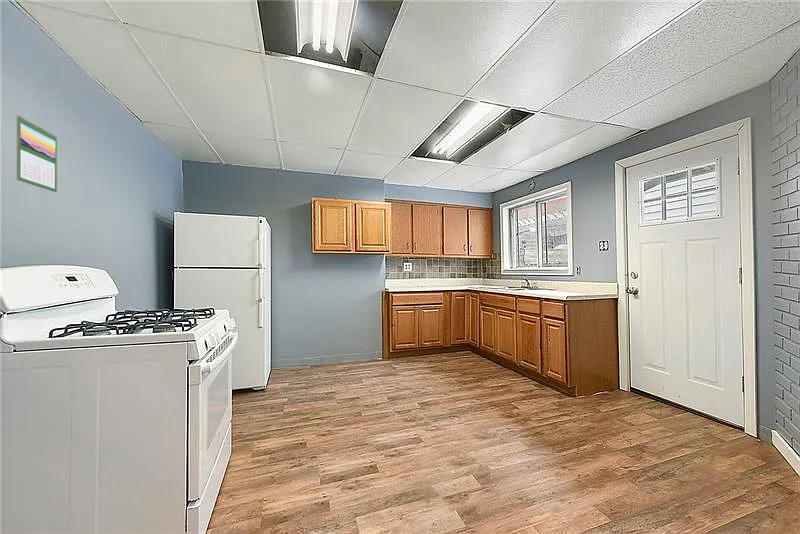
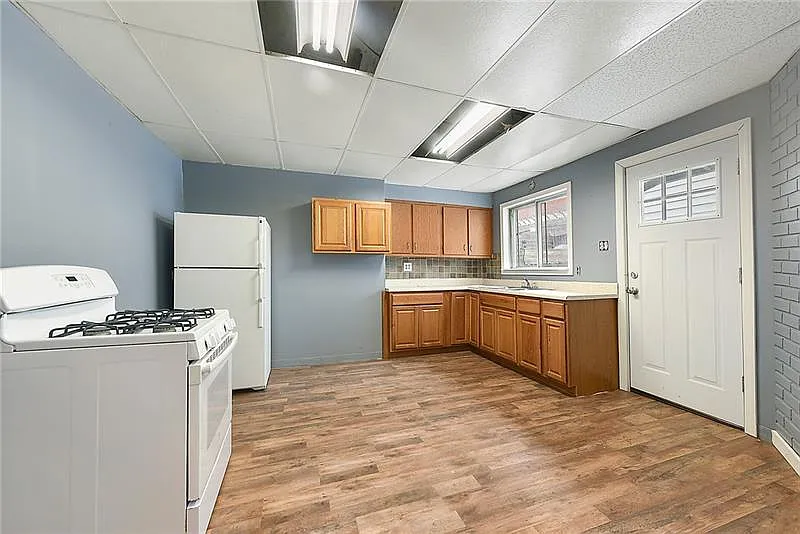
- calendar [16,114,58,193]
